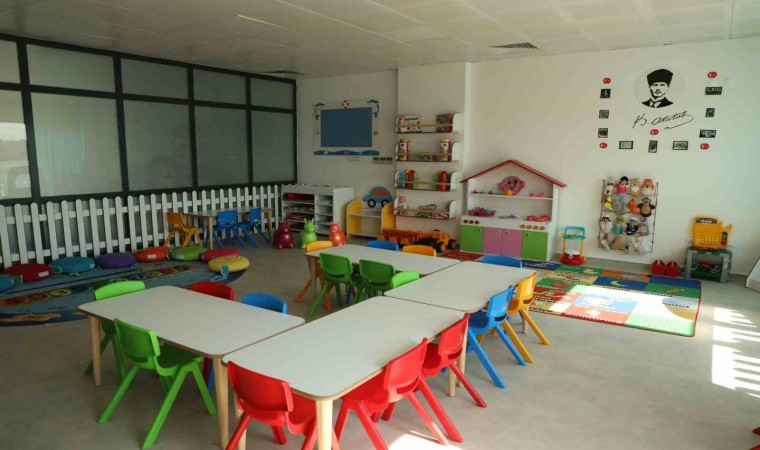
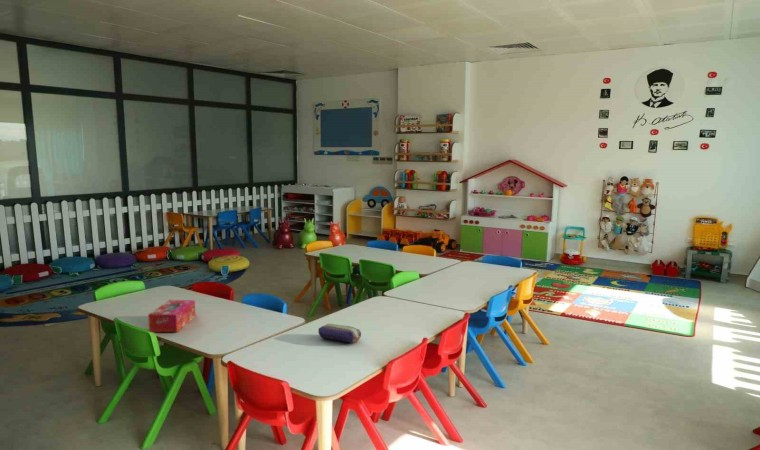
+ tissue box [147,299,196,333]
+ pencil case [317,323,362,344]
